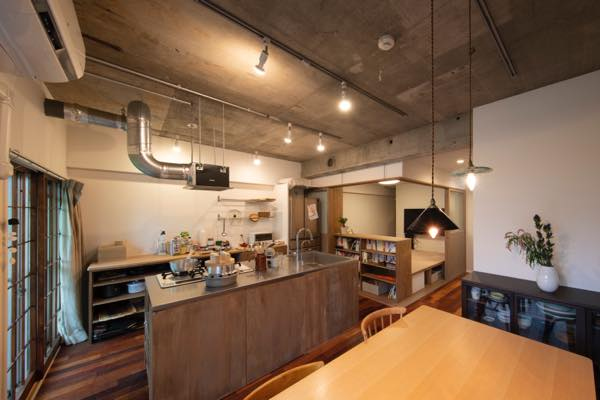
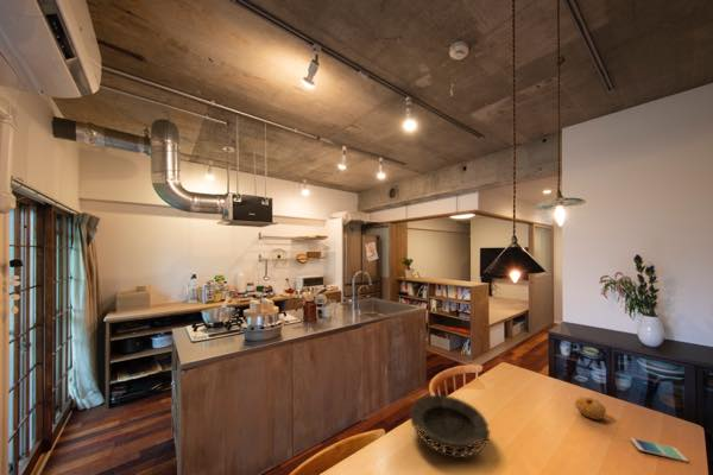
+ smartphone [629,437,689,463]
+ fruit [574,395,607,422]
+ decorative bowl [409,394,492,458]
